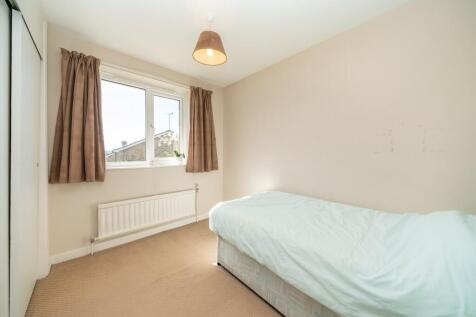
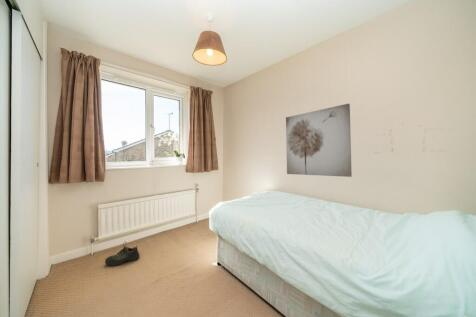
+ wall art [285,103,353,178]
+ shoe [104,242,140,266]
